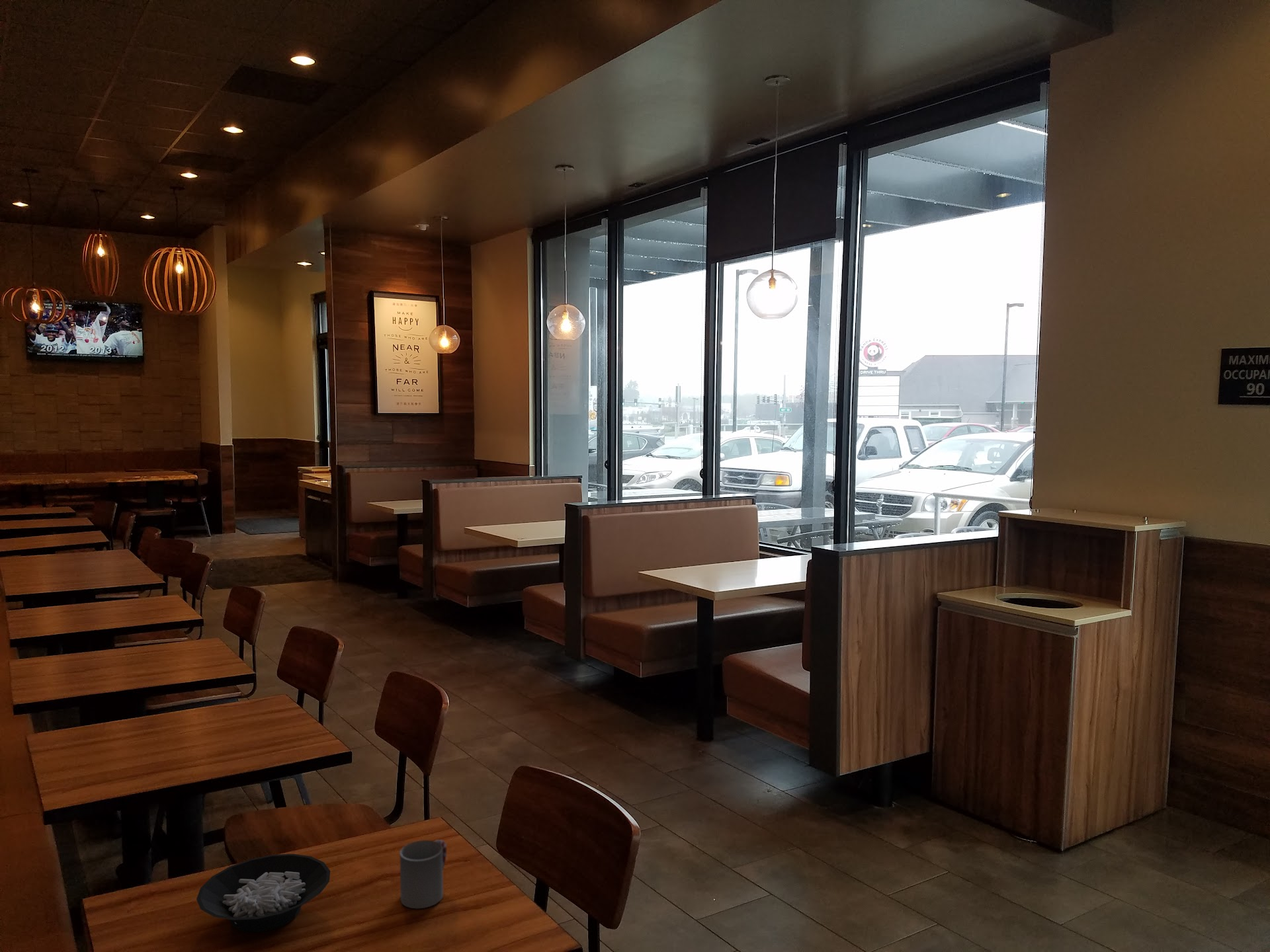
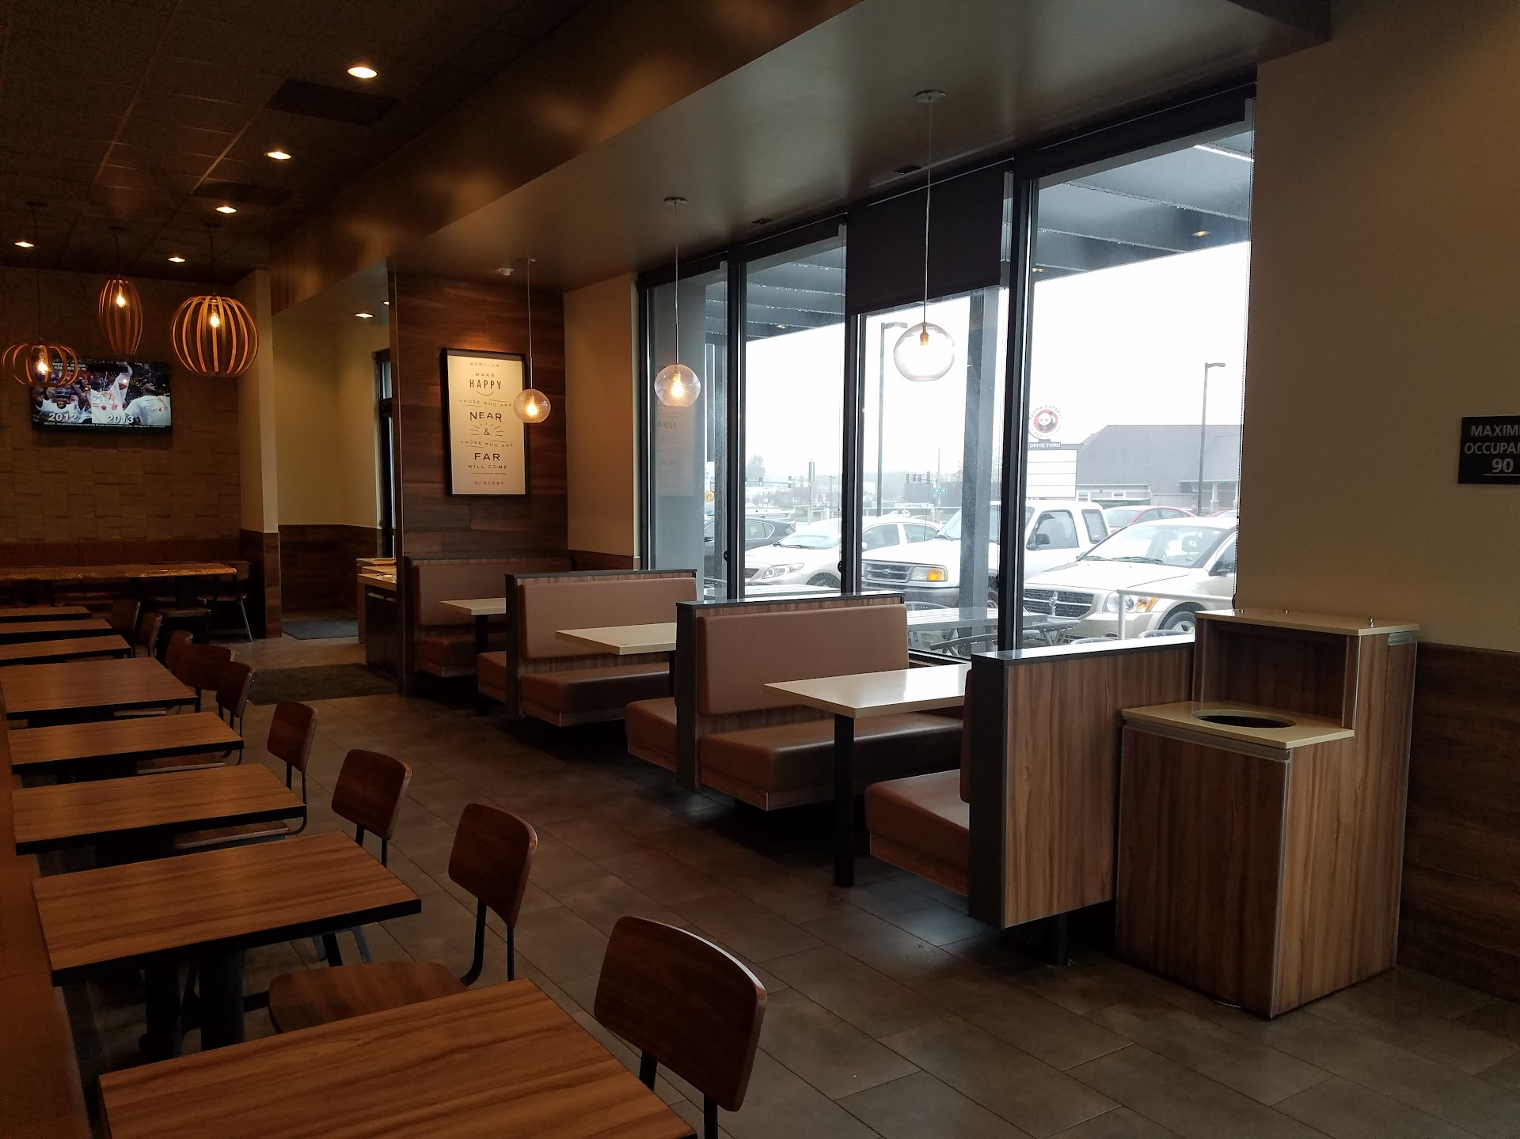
- cup [399,839,447,909]
- cereal bowl [196,853,331,933]
